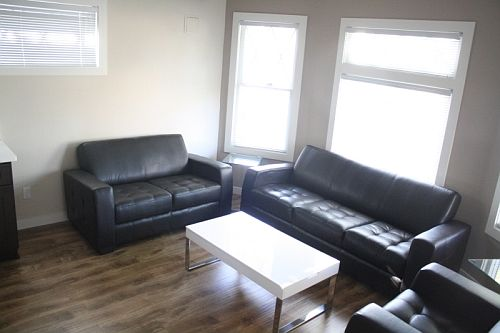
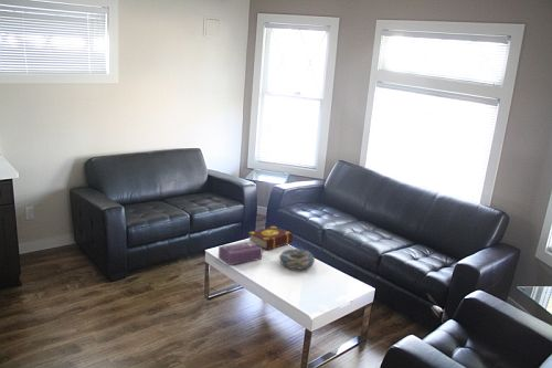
+ tissue box [217,240,264,266]
+ book [247,225,294,251]
+ decorative bowl [278,248,316,271]
